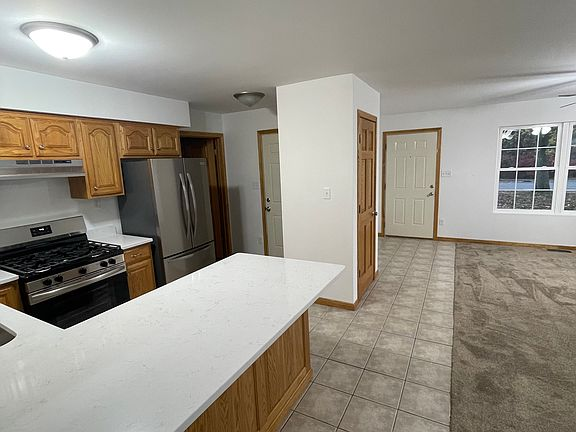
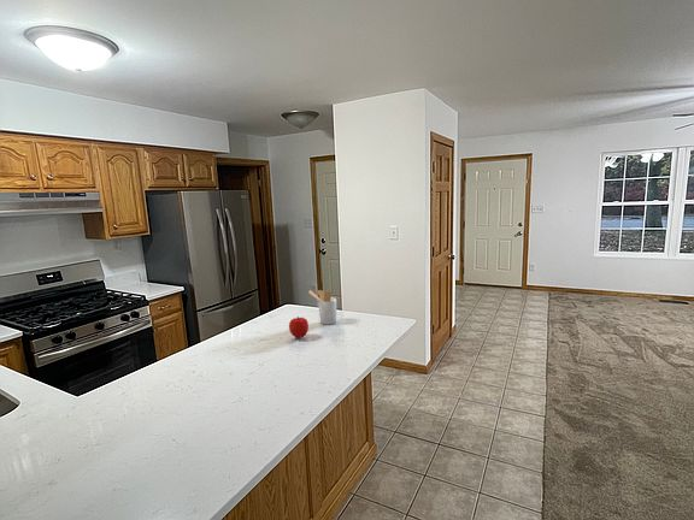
+ utensil holder [307,289,337,326]
+ fruit [288,315,310,339]
